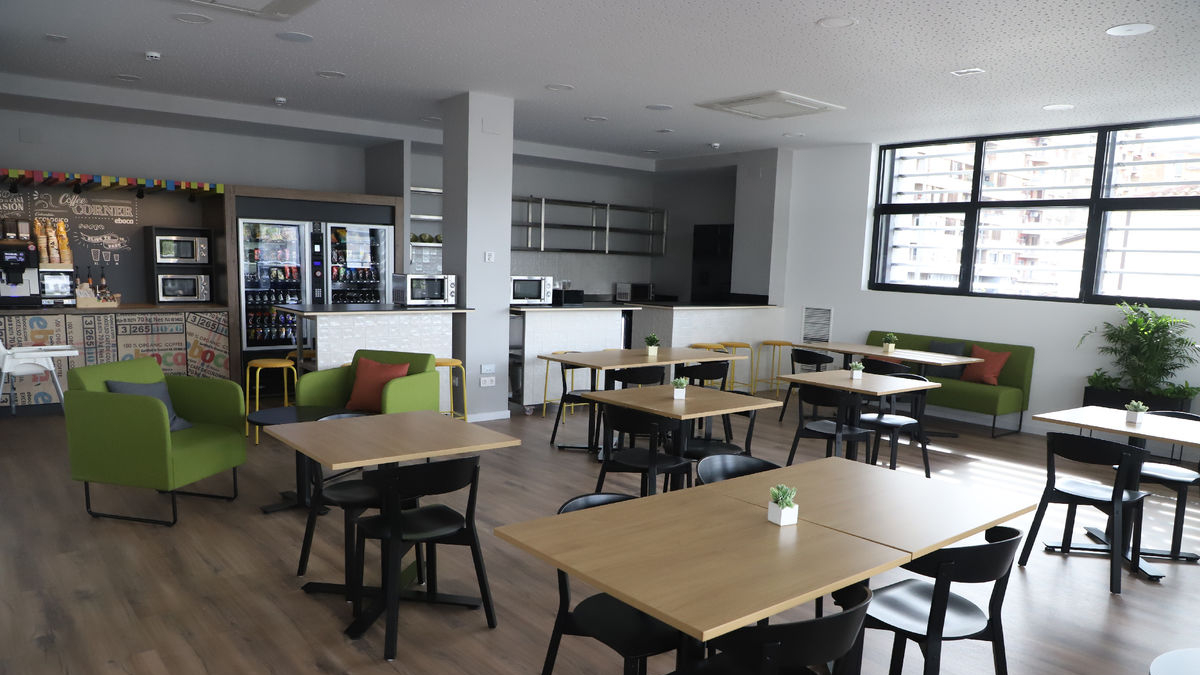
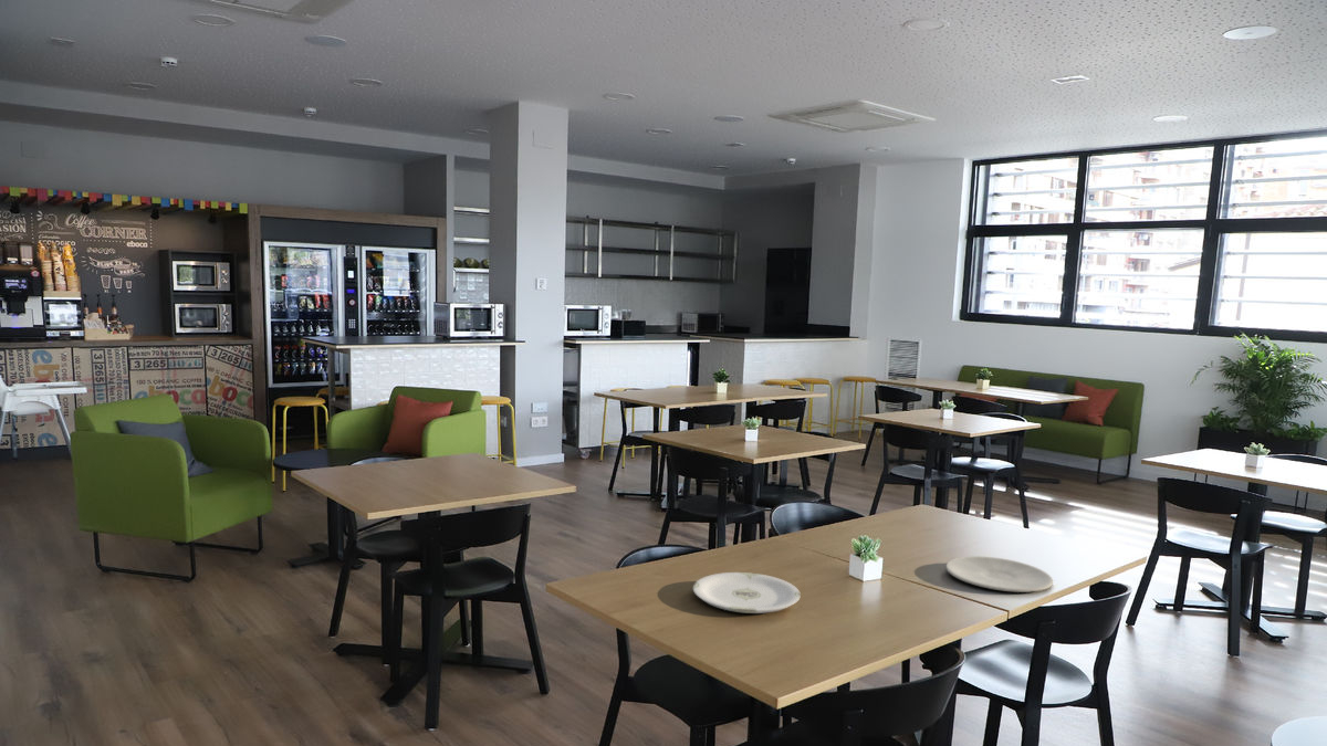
+ plate [692,571,802,614]
+ plate [945,555,1054,593]
